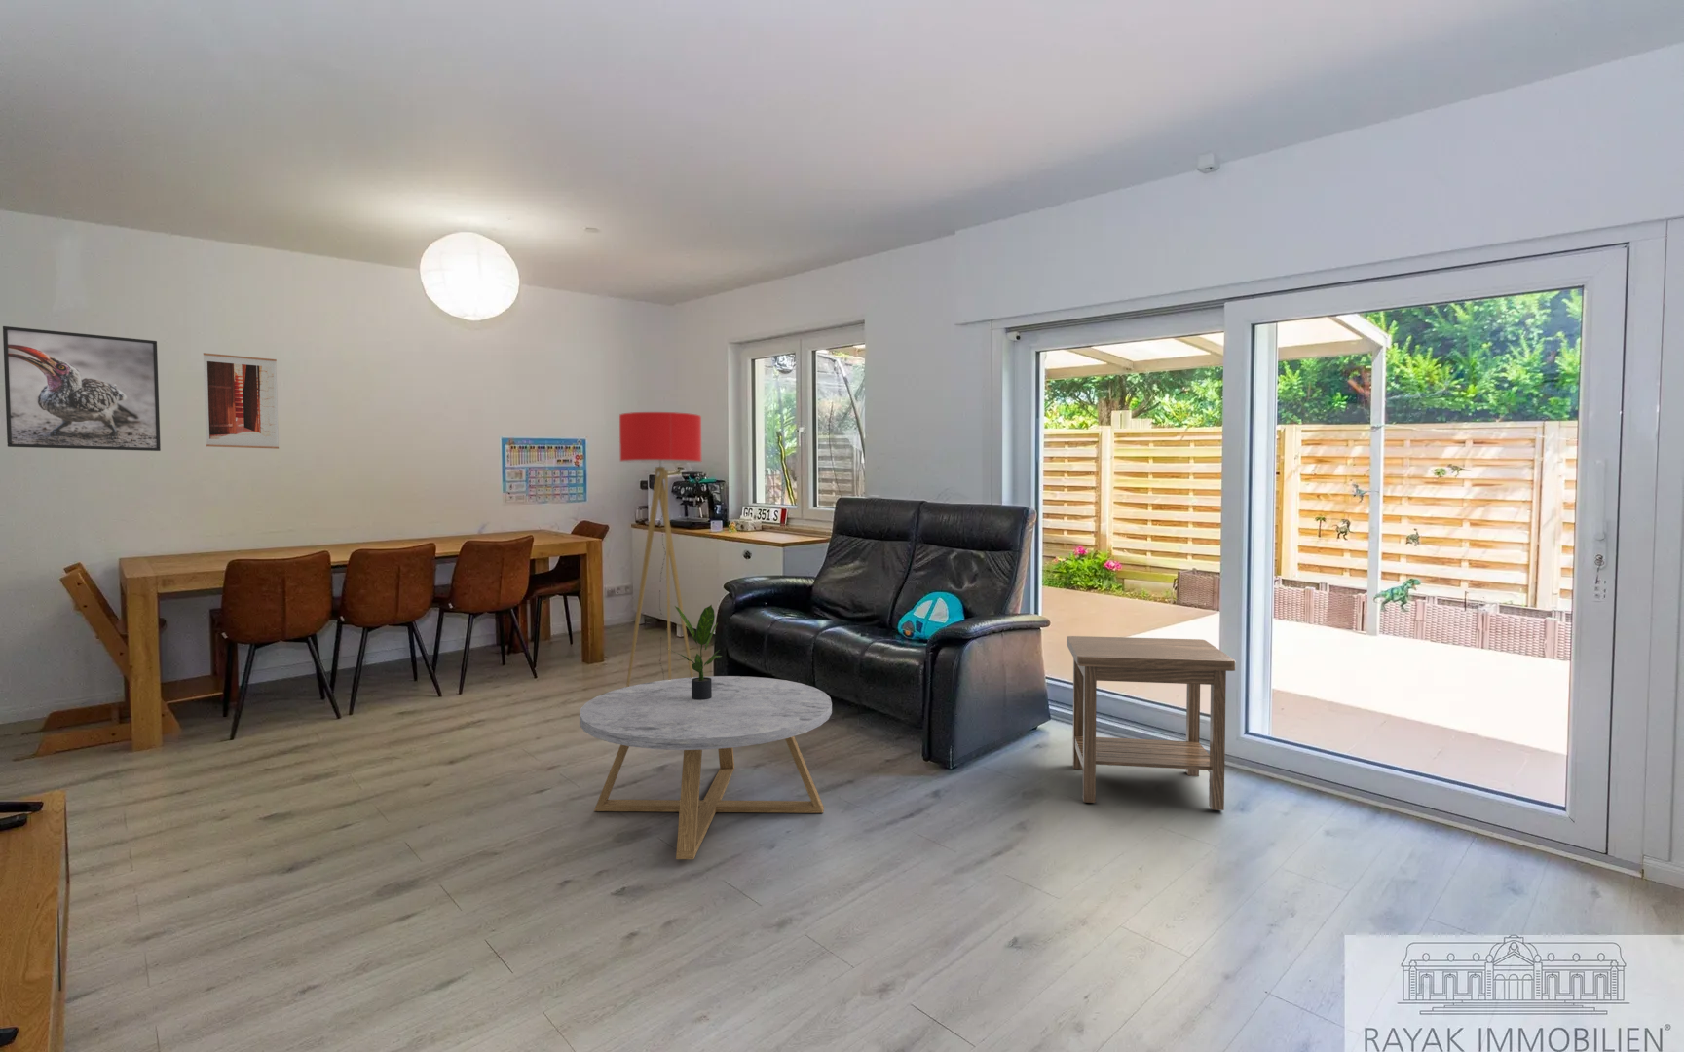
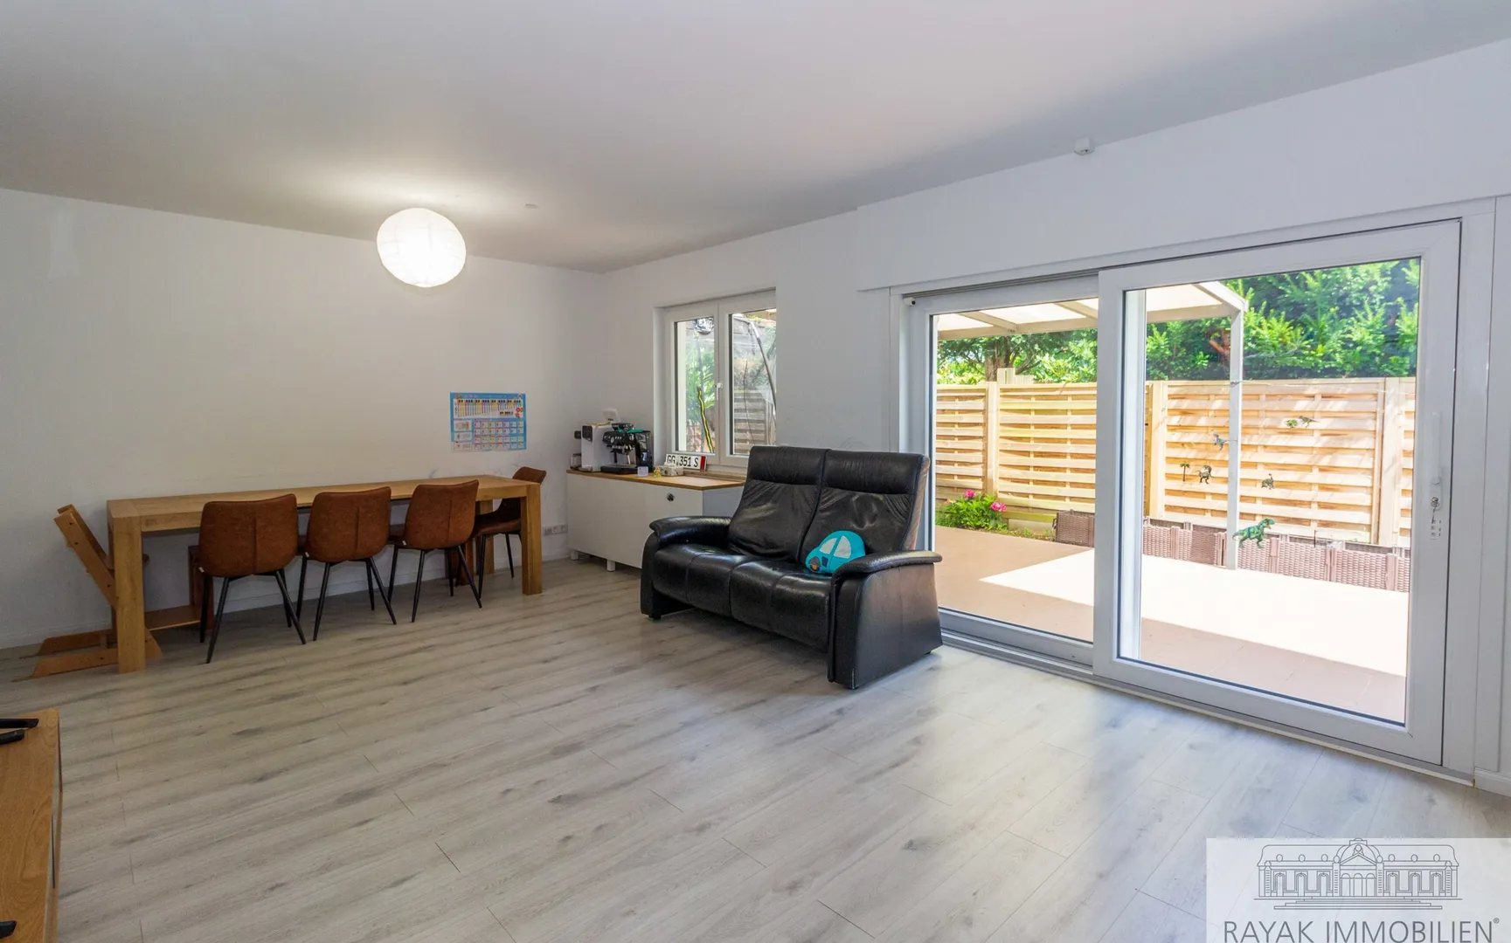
- wall art [202,351,280,450]
- coffee table [579,675,832,861]
- floor lamp [618,411,703,687]
- side table [1066,635,1236,811]
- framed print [2,325,161,452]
- potted plant [668,604,723,701]
